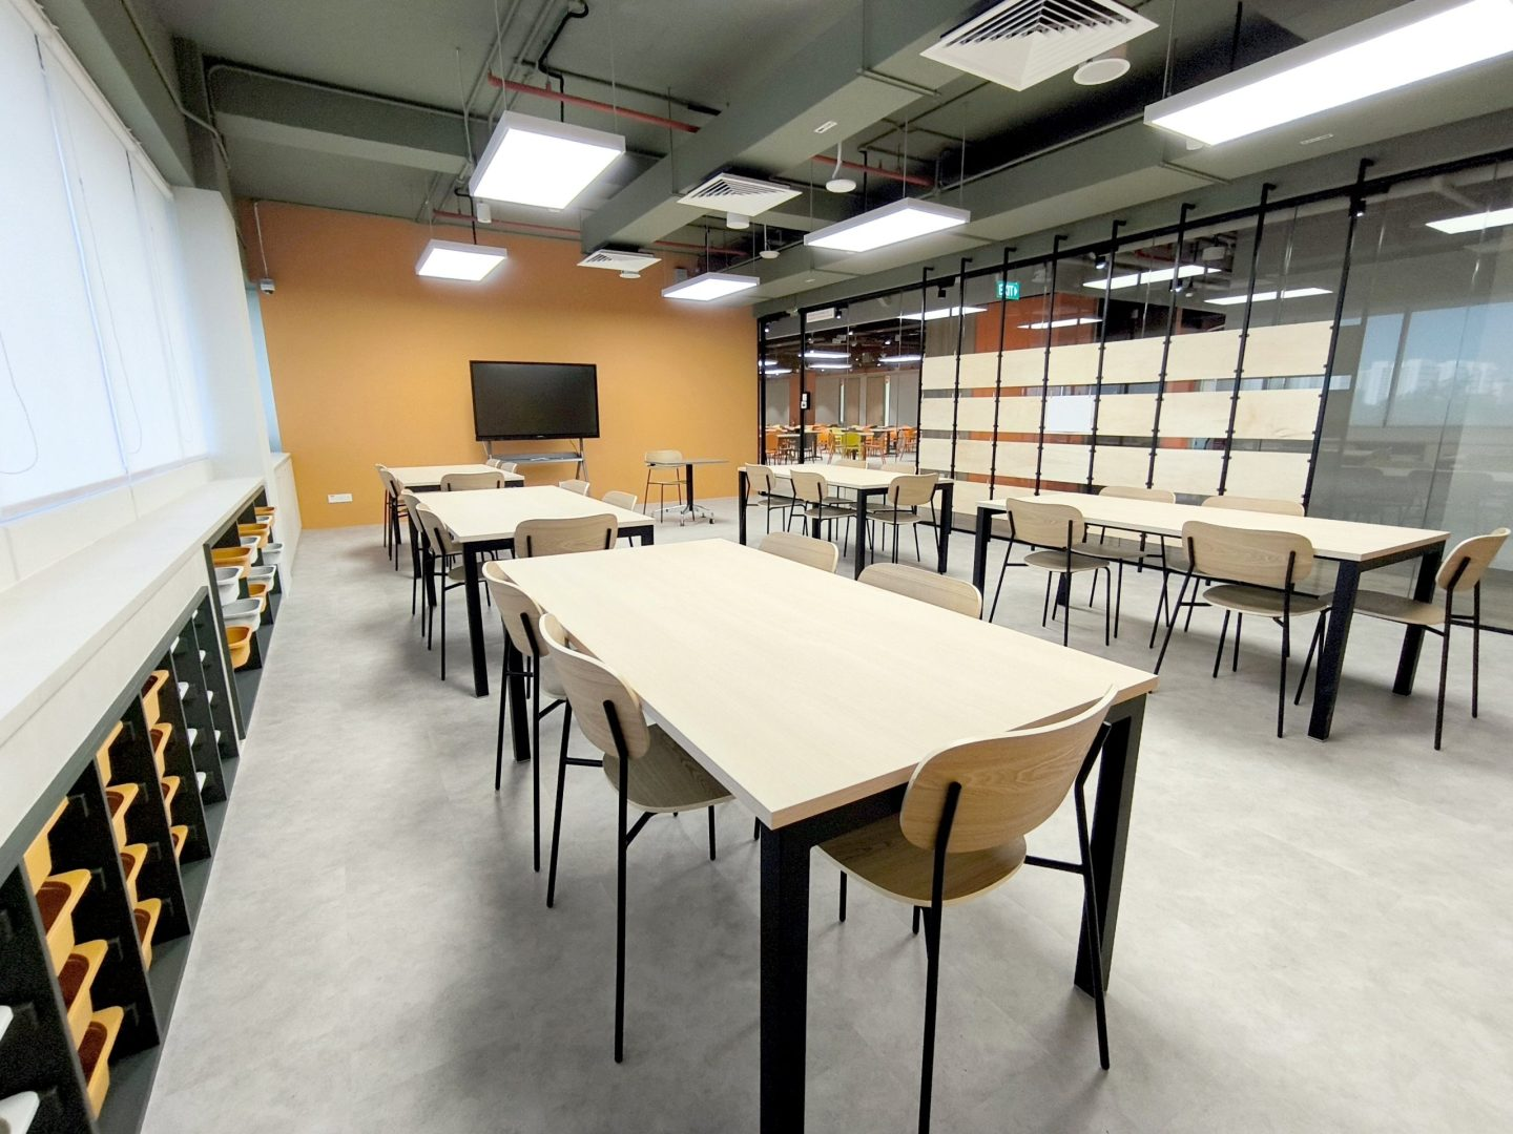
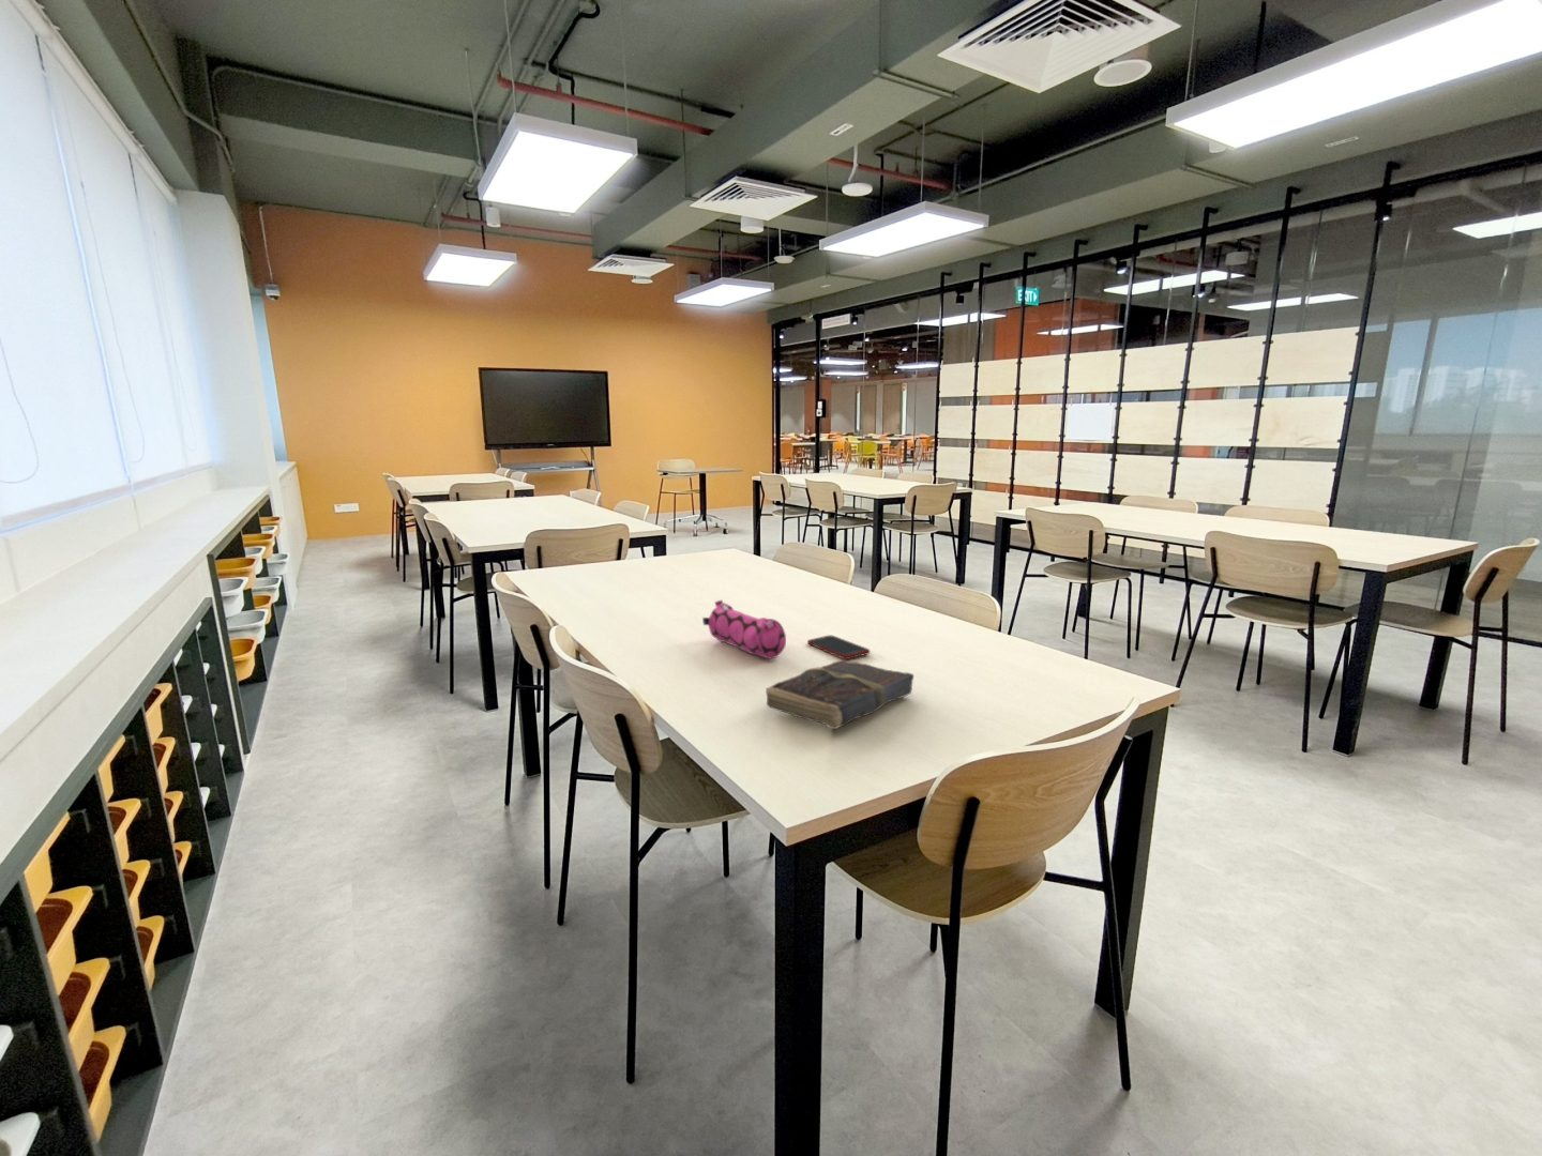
+ book [765,658,914,730]
+ cell phone [806,634,871,661]
+ pencil case [702,600,787,661]
